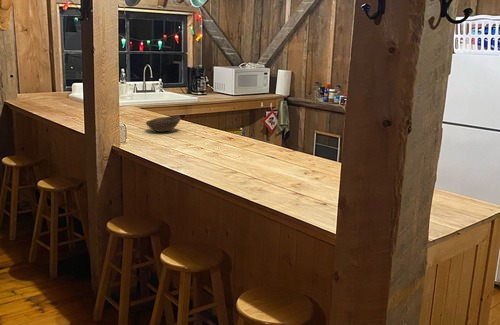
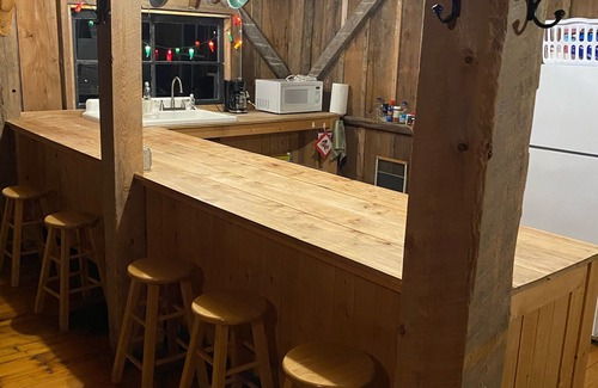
- bowl [145,115,182,133]
